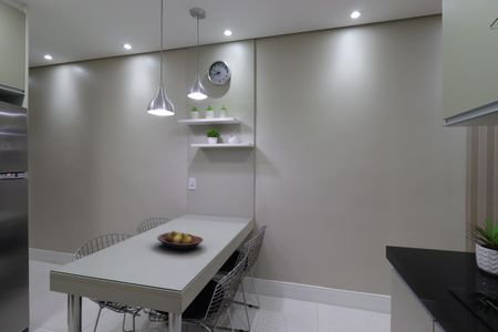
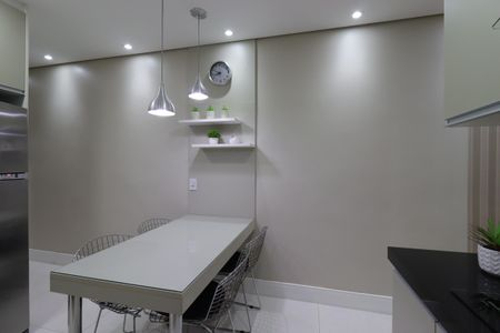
- fruit bowl [156,230,205,251]
